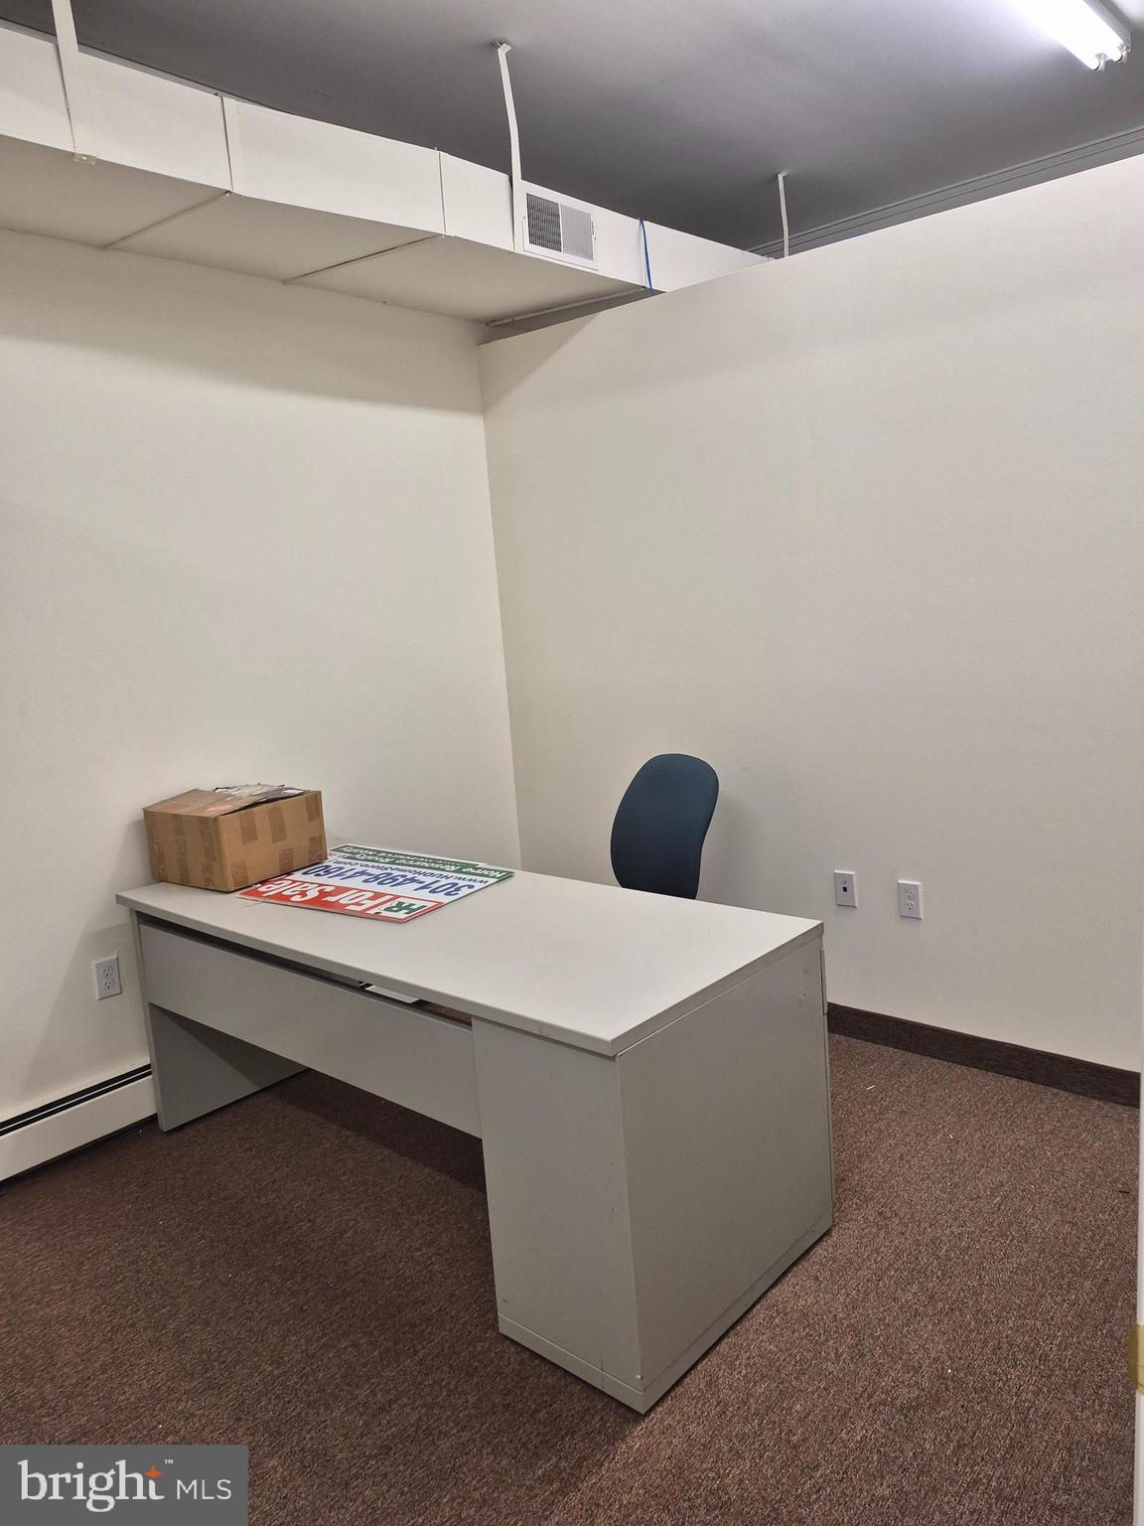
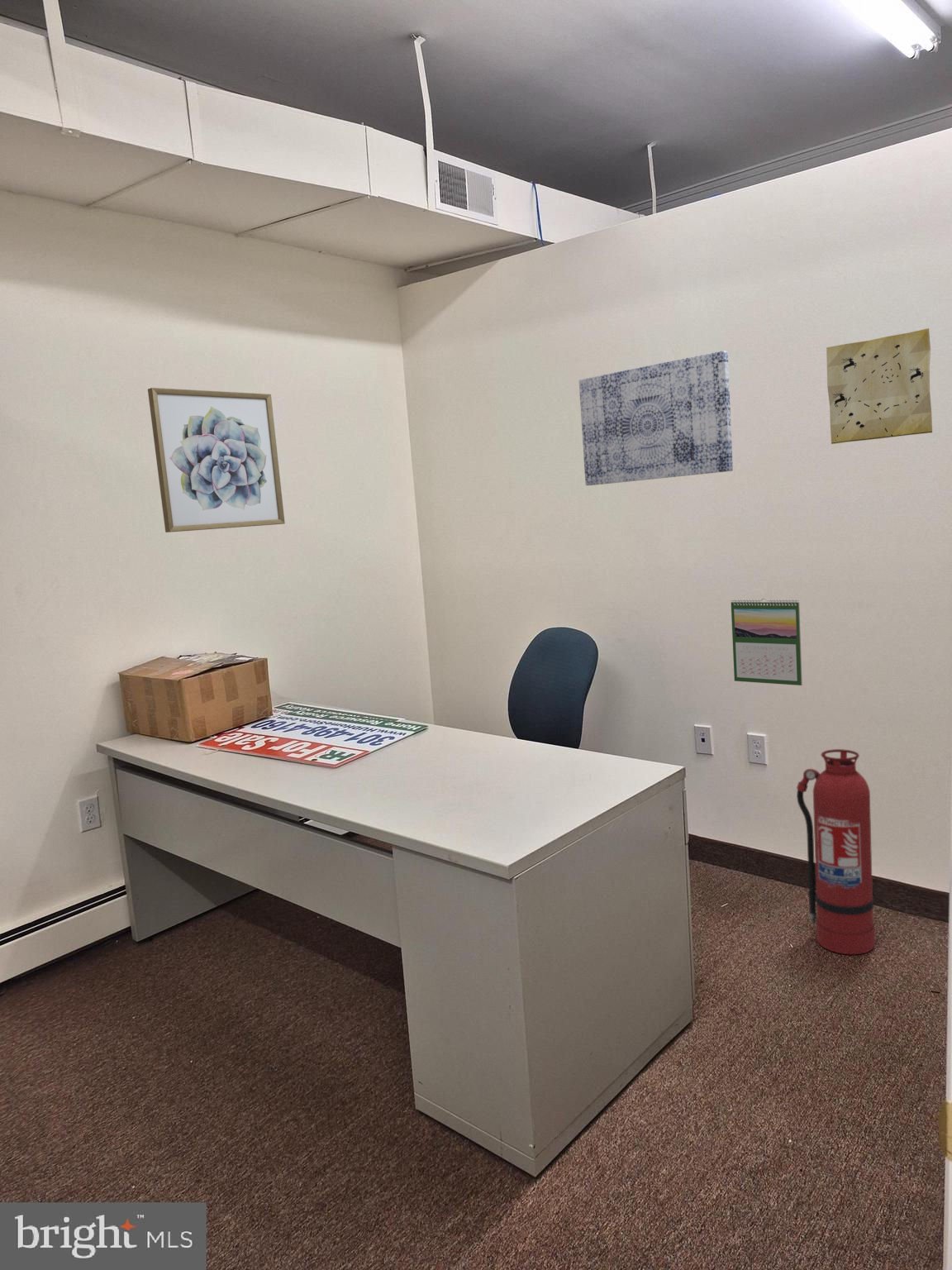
+ map [826,327,933,445]
+ fire extinguisher [796,748,875,955]
+ wall art [578,350,734,486]
+ calendar [731,598,803,686]
+ wall art [147,387,285,533]
